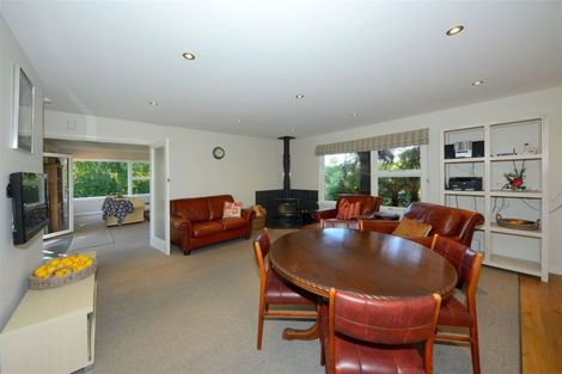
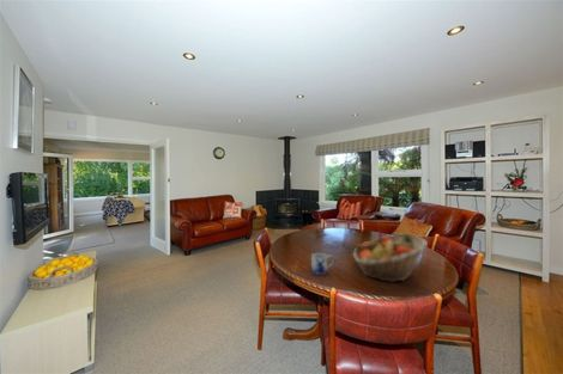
+ fruit basket [352,233,429,283]
+ mug [310,252,335,276]
